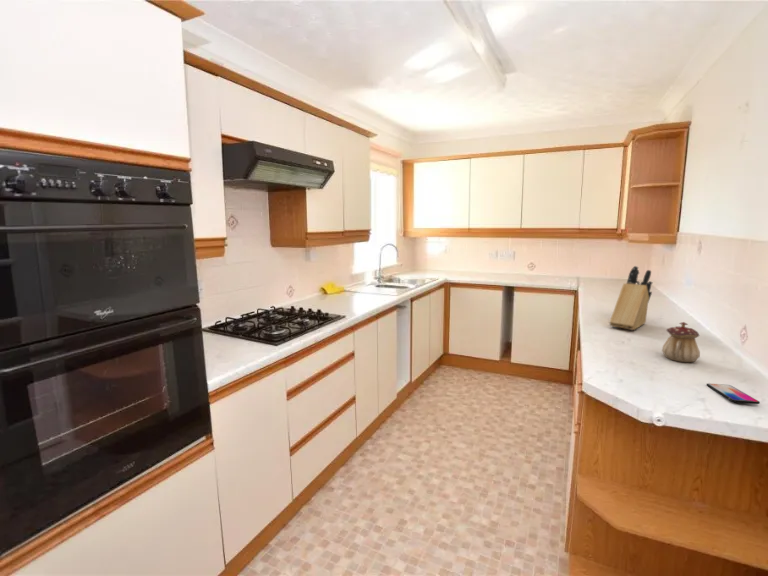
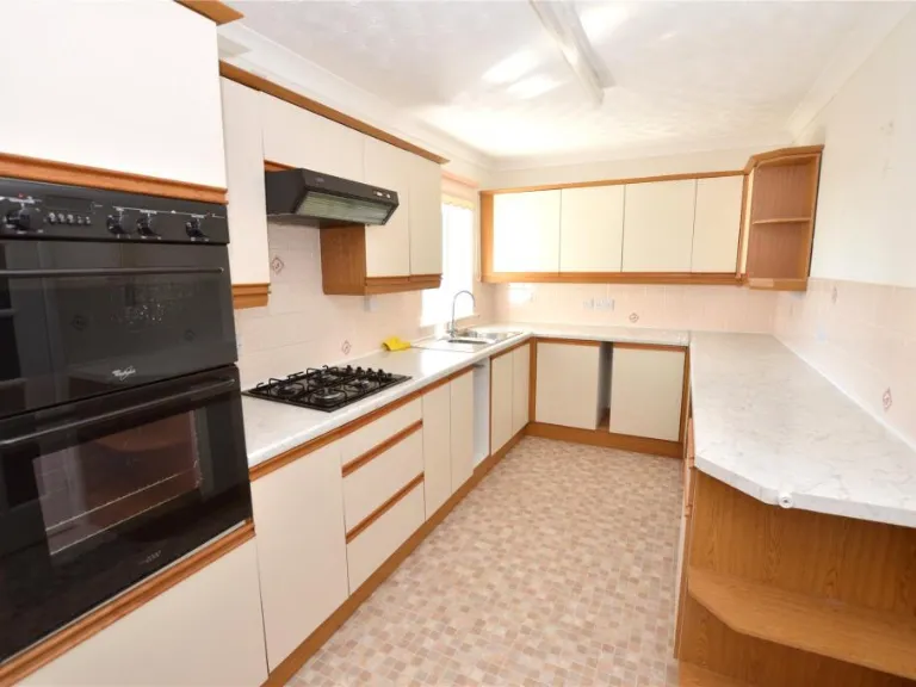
- teapot [661,321,701,363]
- knife block [608,265,653,331]
- smartphone [706,382,761,405]
